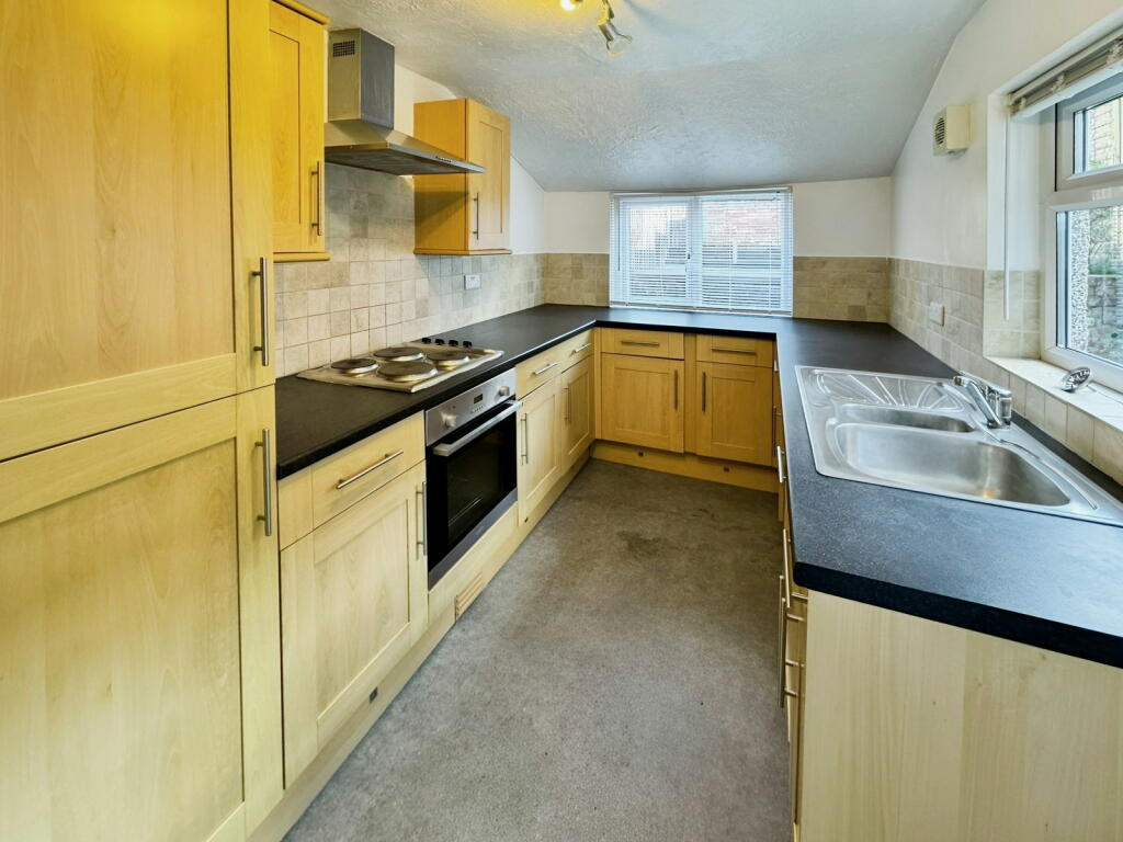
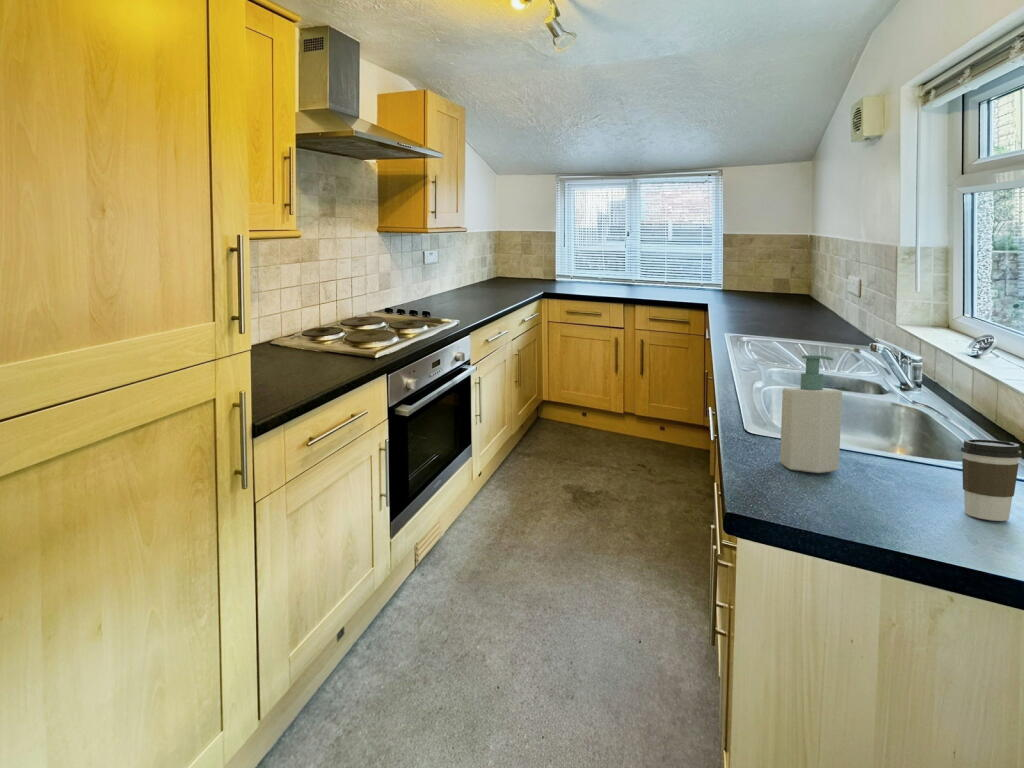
+ coffee cup [960,438,1022,522]
+ soap bottle [779,354,843,474]
